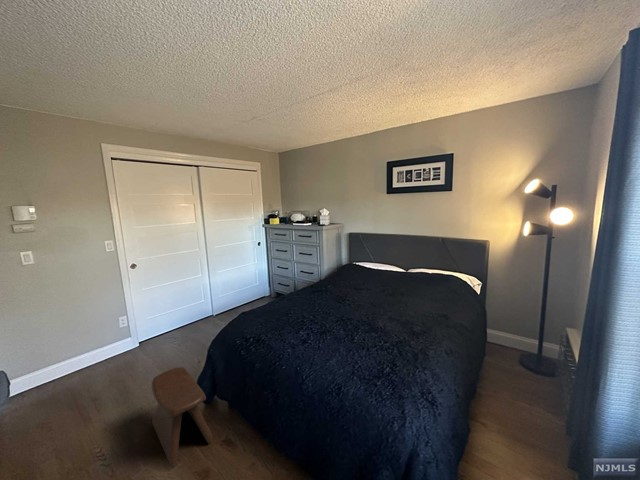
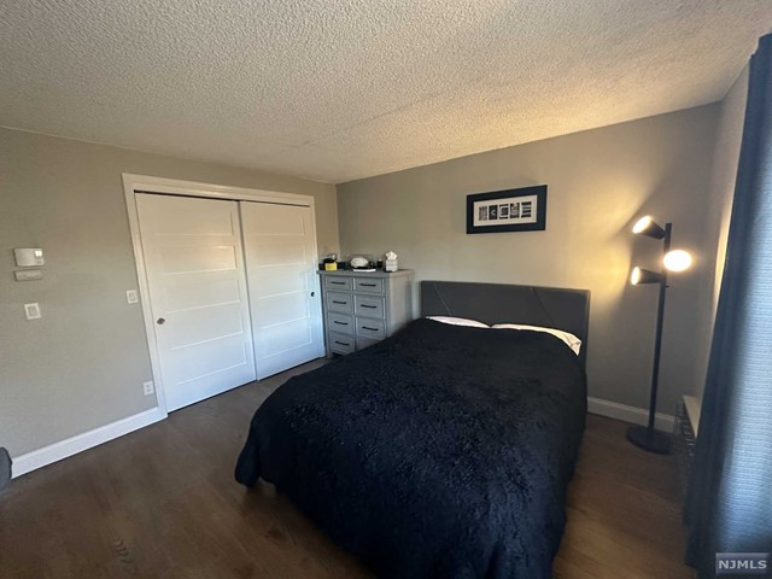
- stool [150,366,214,469]
